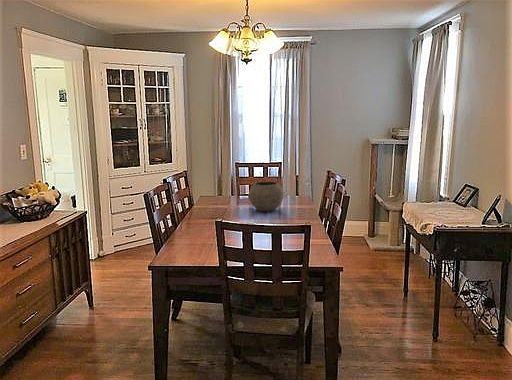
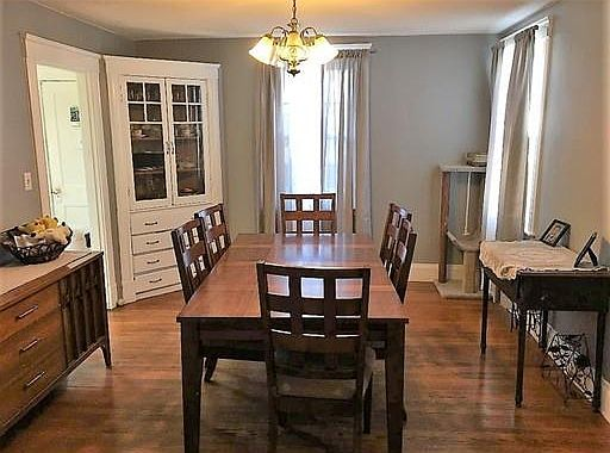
- bowl [247,180,285,212]
